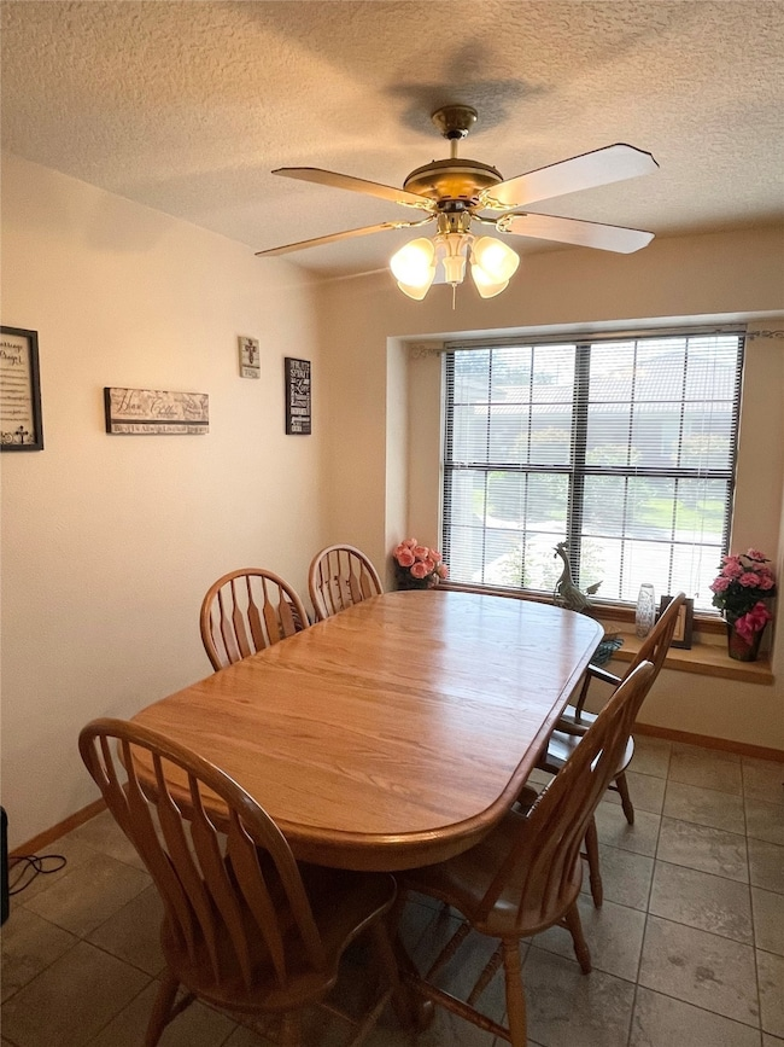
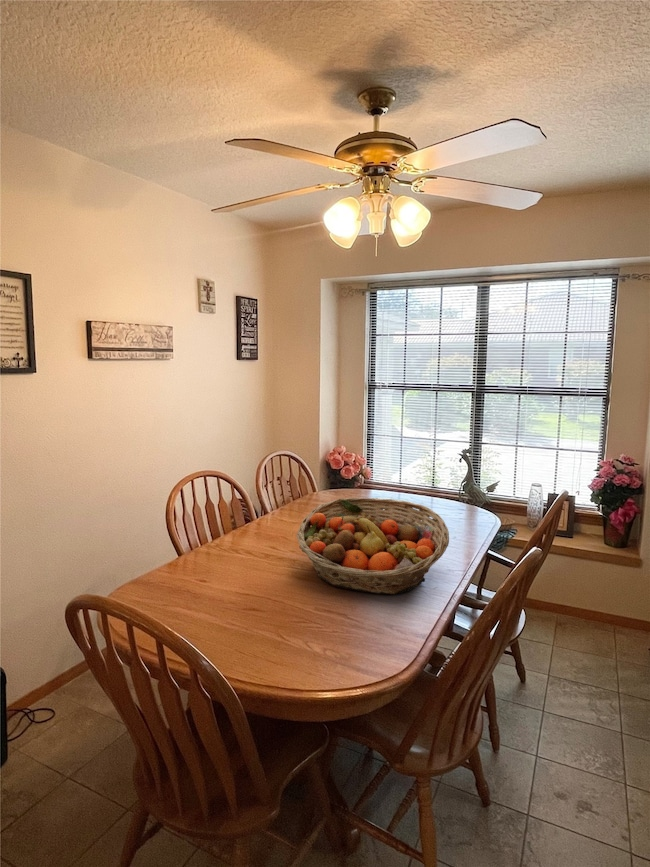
+ fruit basket [296,497,450,595]
